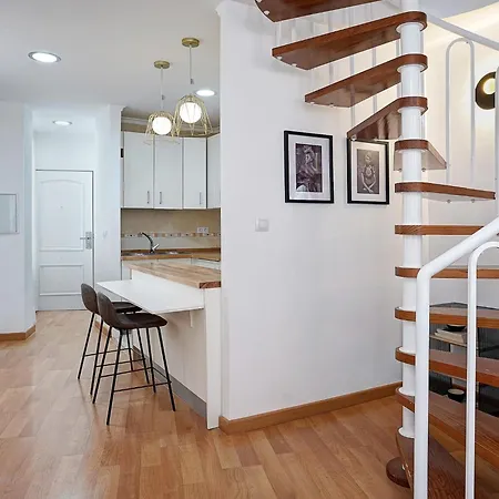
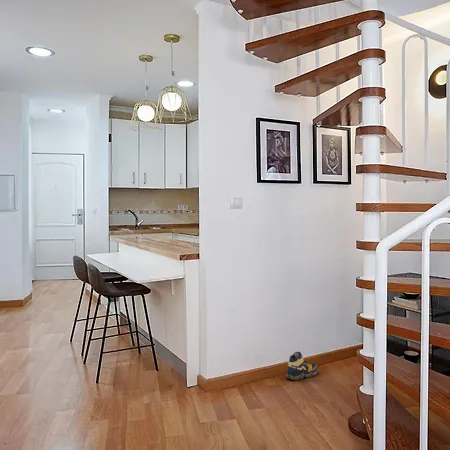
+ shoe [285,351,319,381]
